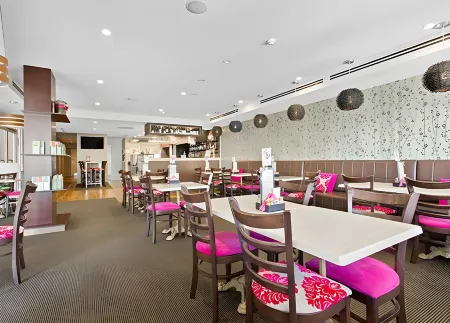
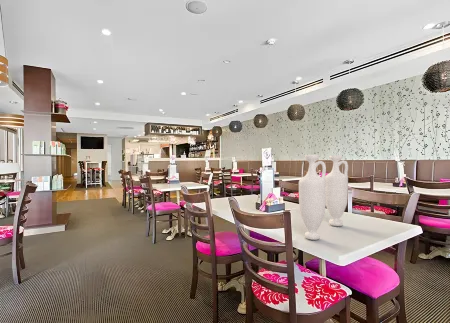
+ vase [298,154,349,241]
